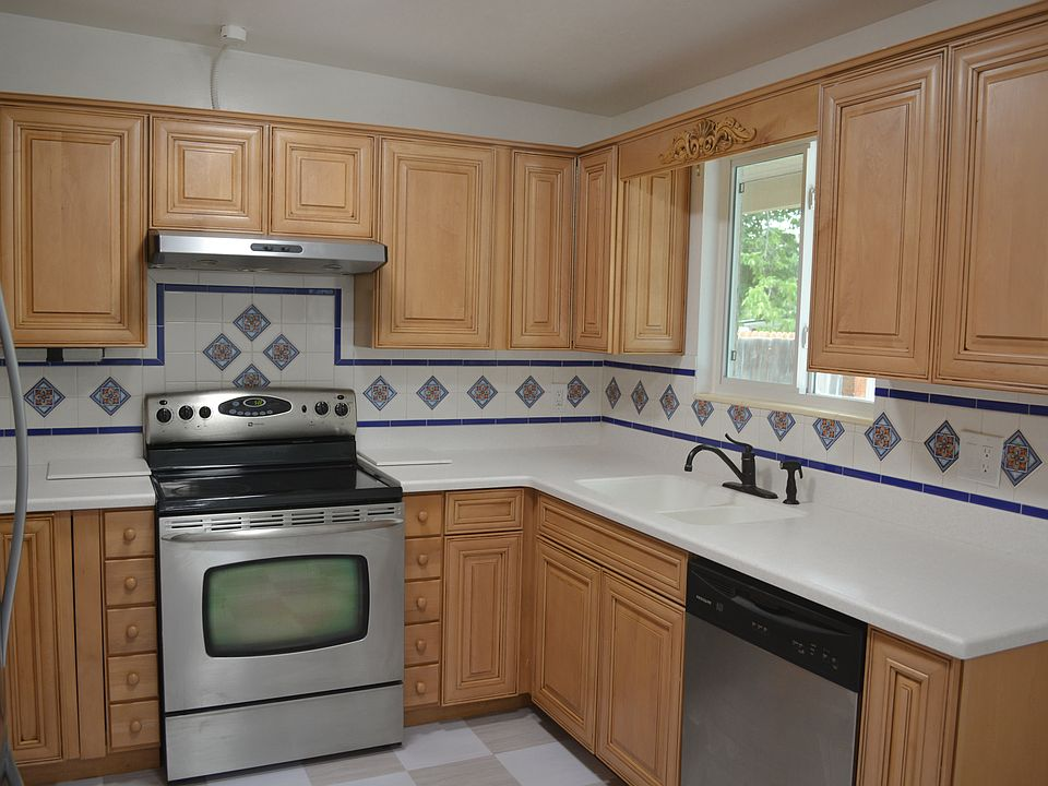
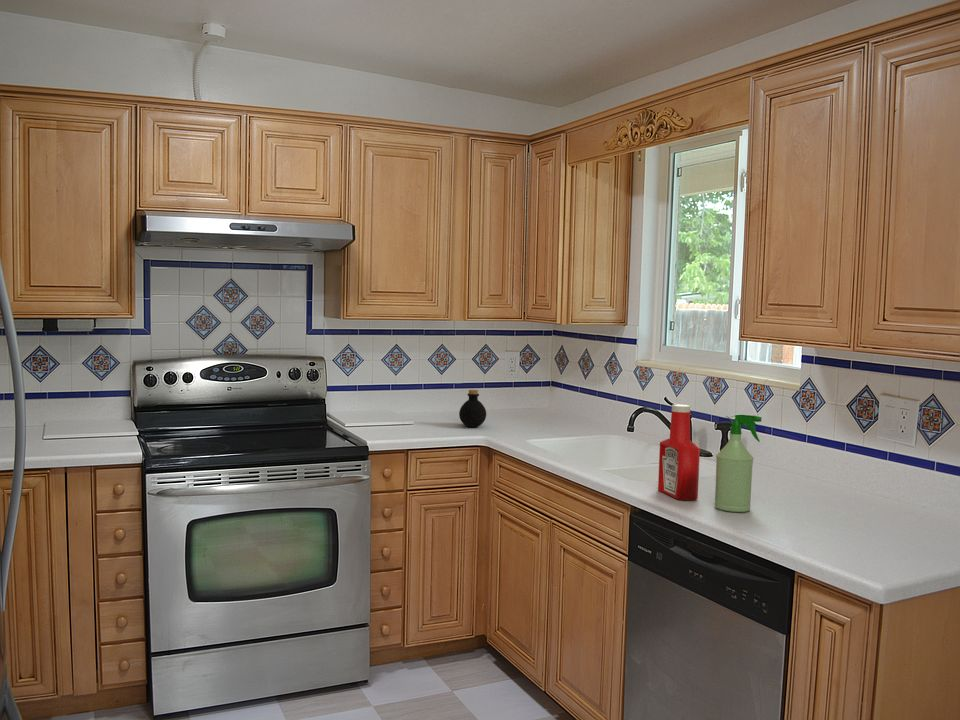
+ spray bottle [714,413,763,513]
+ soap bottle [657,403,701,501]
+ bottle [458,389,487,428]
